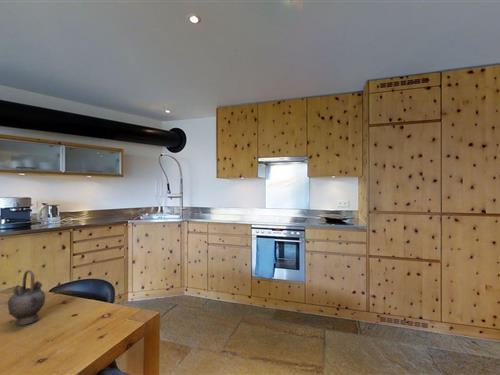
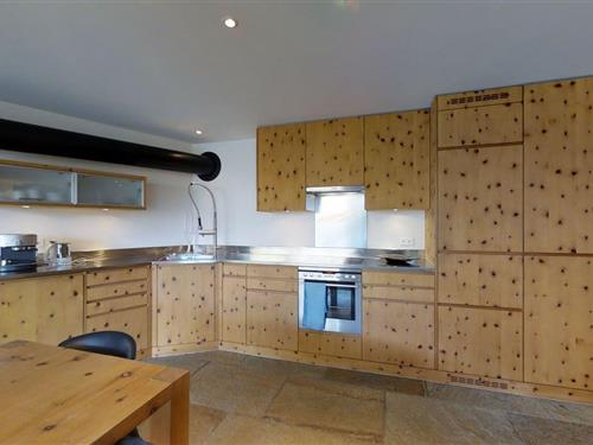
- teapot [7,269,46,326]
